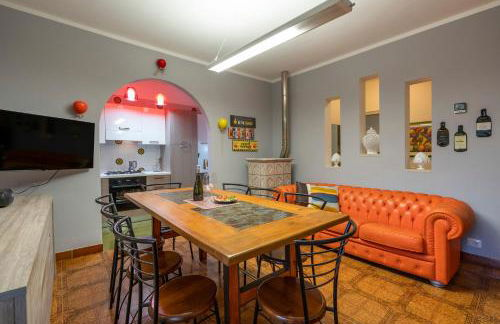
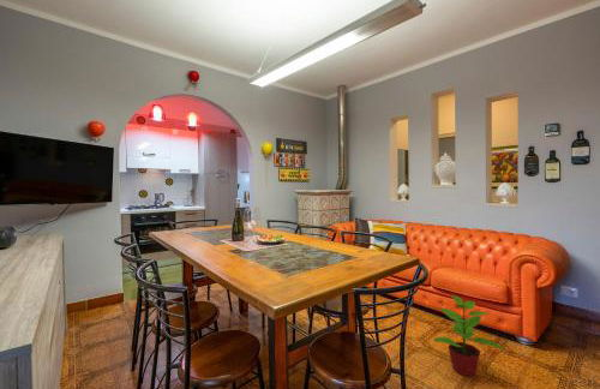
+ potted plant [432,294,506,377]
